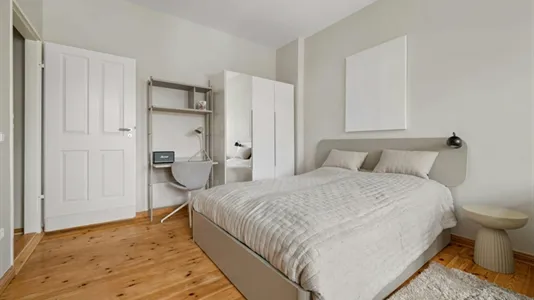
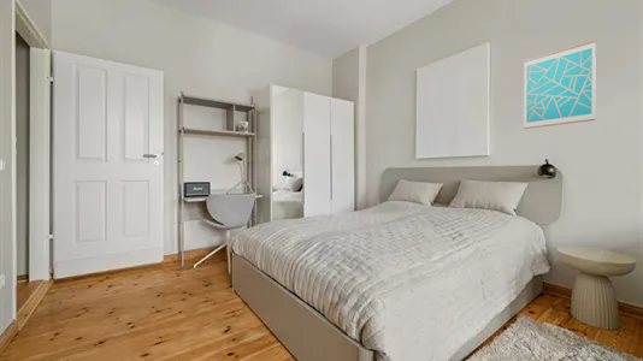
+ wall art [523,39,597,130]
